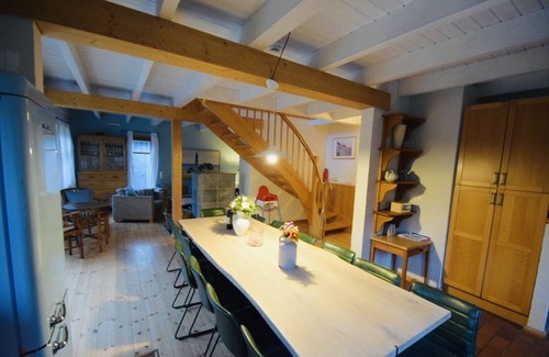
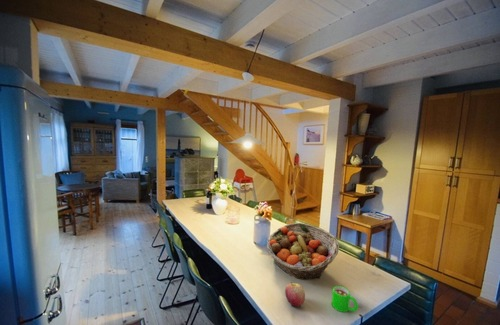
+ fruit basket [266,222,340,281]
+ apple [284,281,306,308]
+ mug [331,285,359,313]
